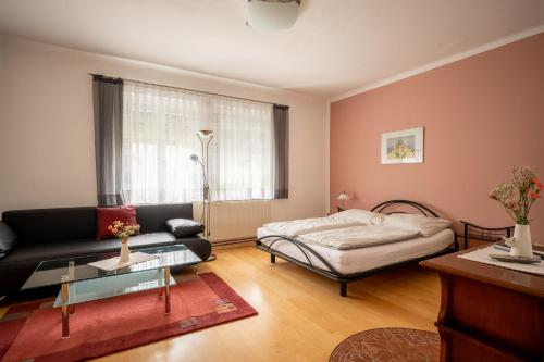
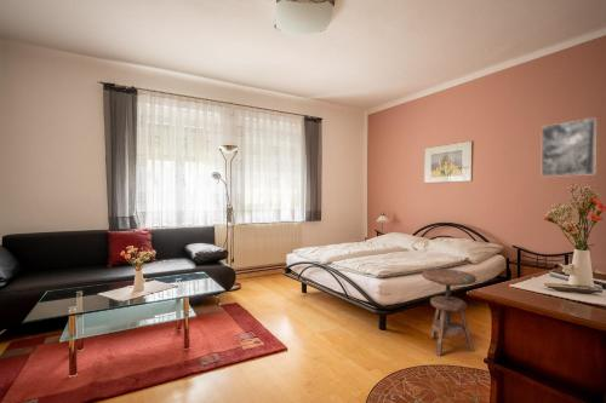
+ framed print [541,117,598,178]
+ side table [421,267,478,357]
